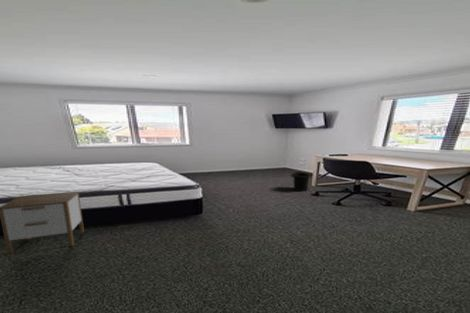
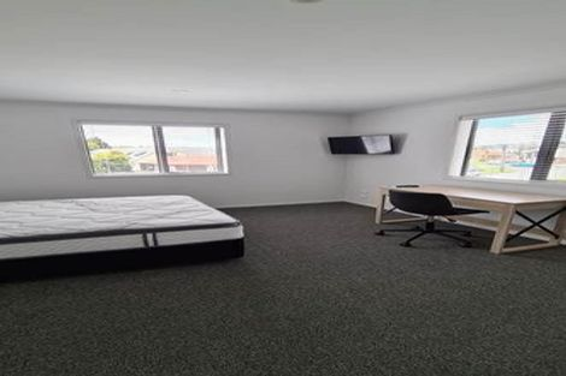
- trash can [290,171,313,193]
- nightstand [0,191,85,255]
